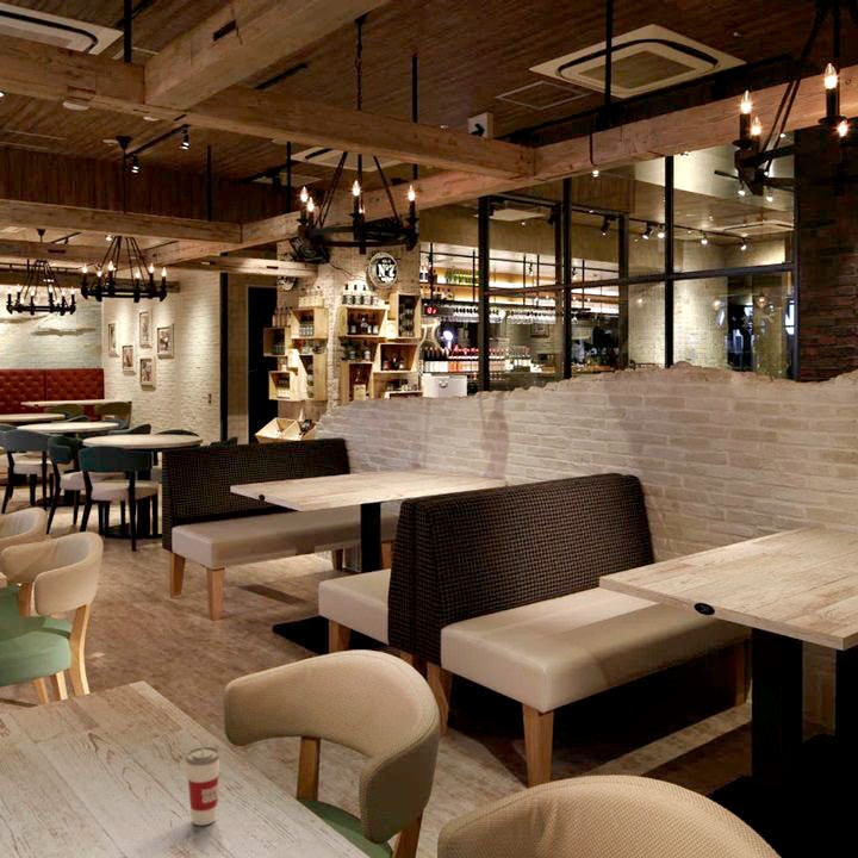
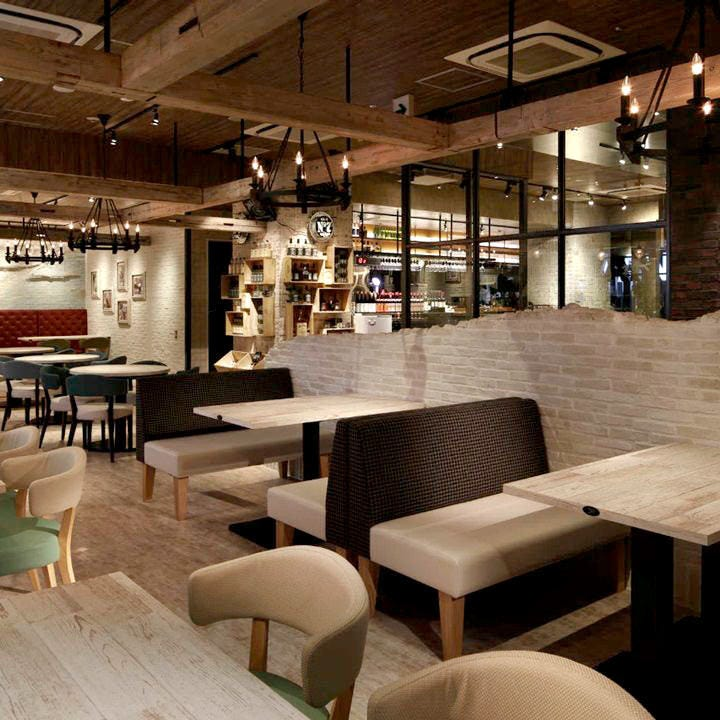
- cup [185,732,222,826]
